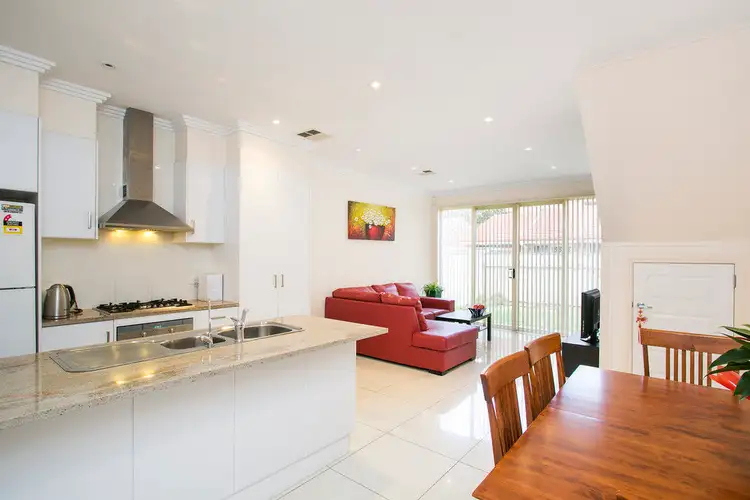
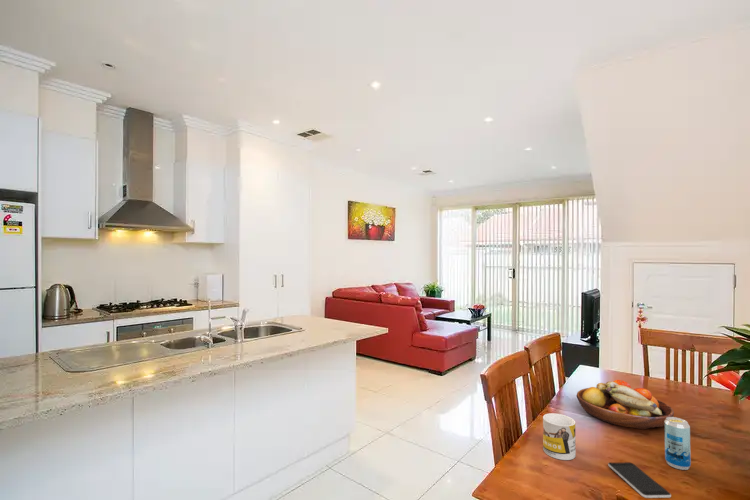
+ mug [542,412,577,461]
+ beverage can [663,416,692,471]
+ fruit bowl [575,379,675,430]
+ smartphone [607,461,672,499]
